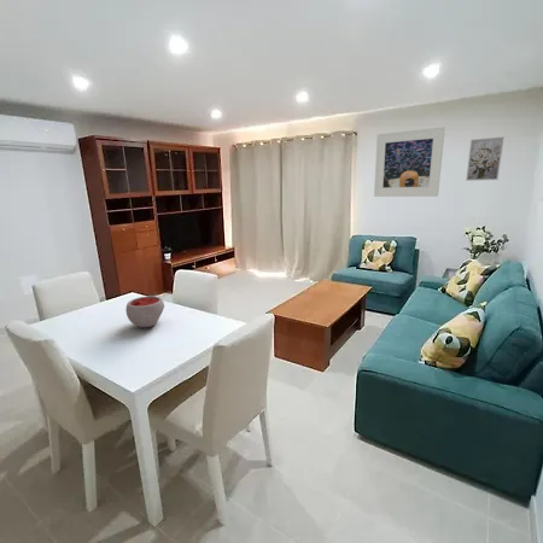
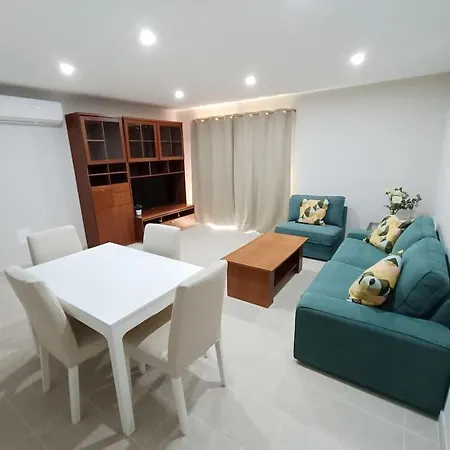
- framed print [373,125,446,198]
- bowl [124,294,165,328]
- wall art [466,136,506,182]
